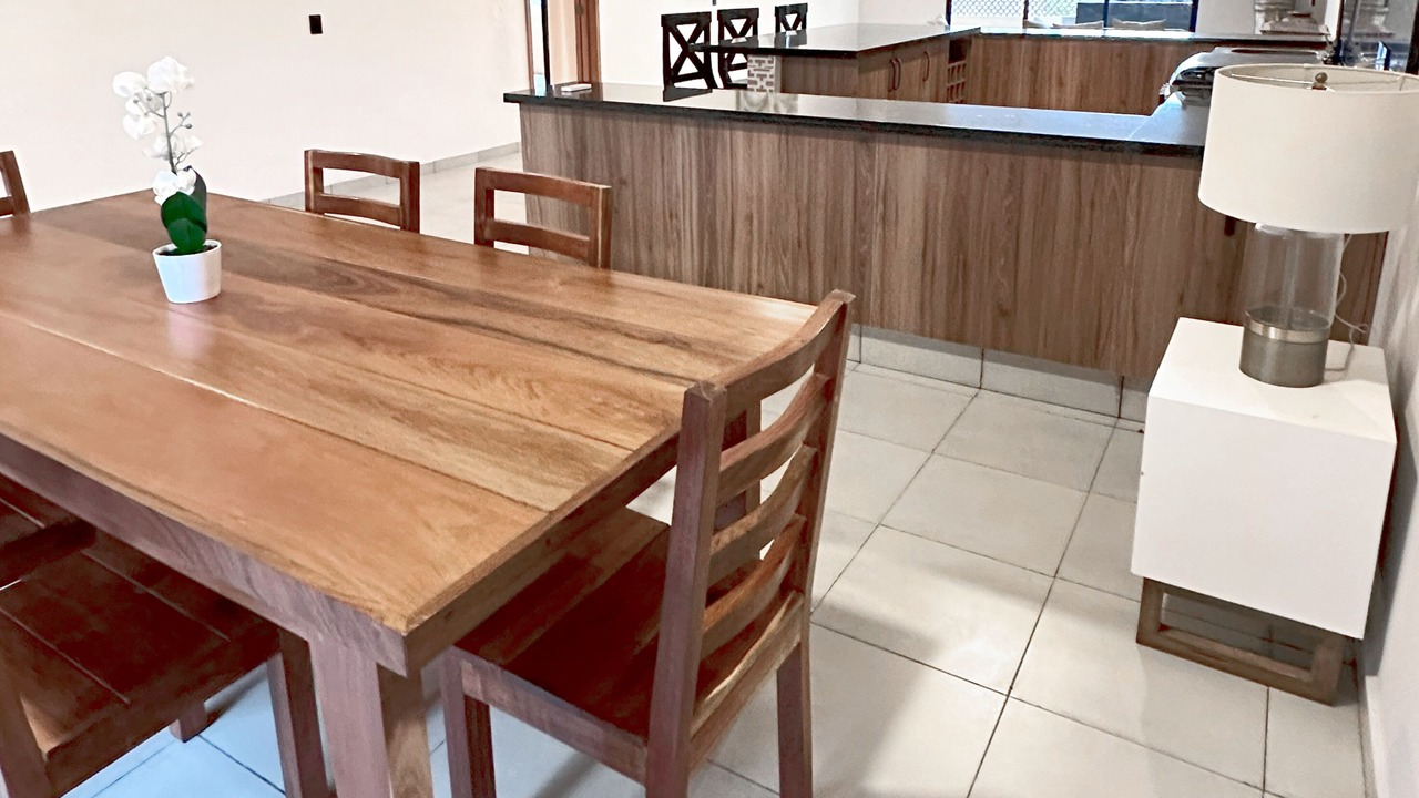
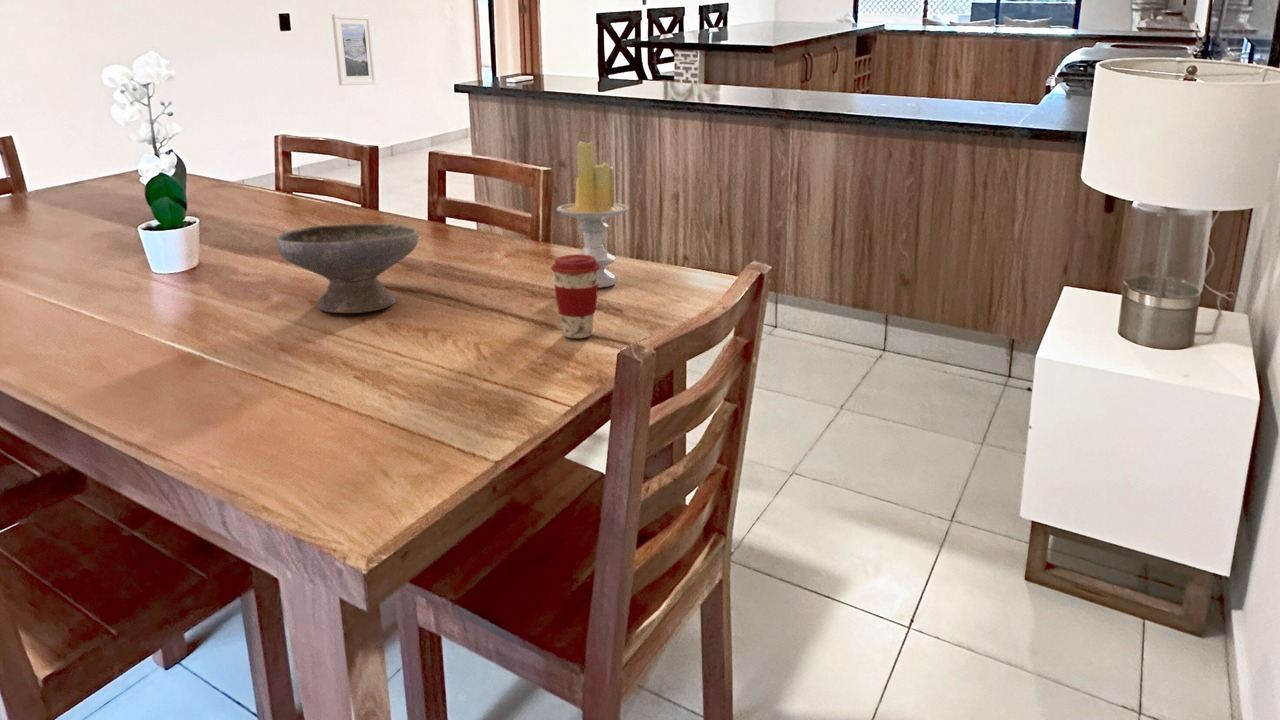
+ candle [555,140,630,289]
+ coffee cup [550,253,600,339]
+ bowl [275,222,420,314]
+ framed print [331,13,378,86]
